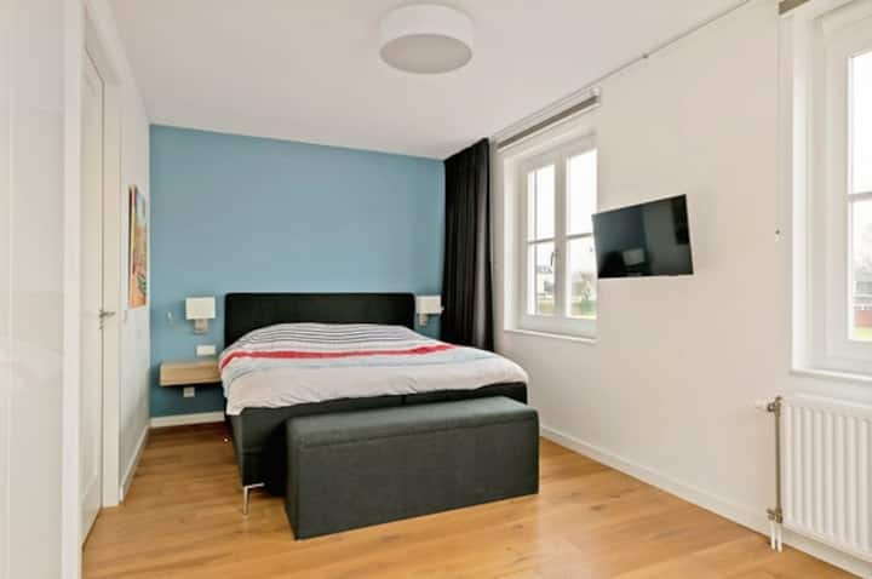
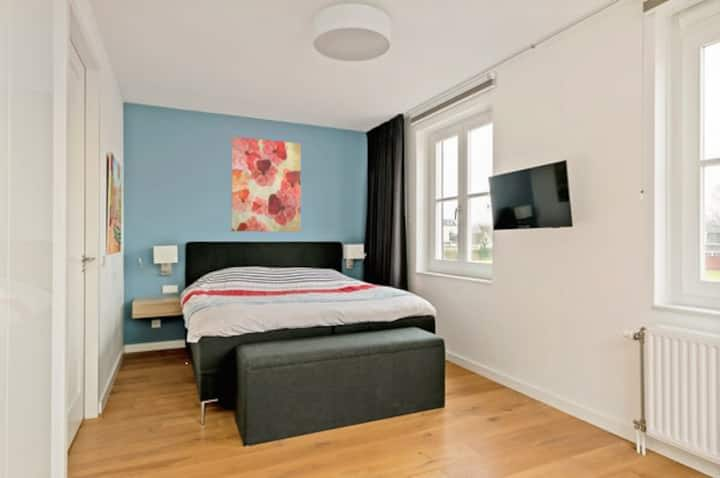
+ wall art [231,136,302,233]
